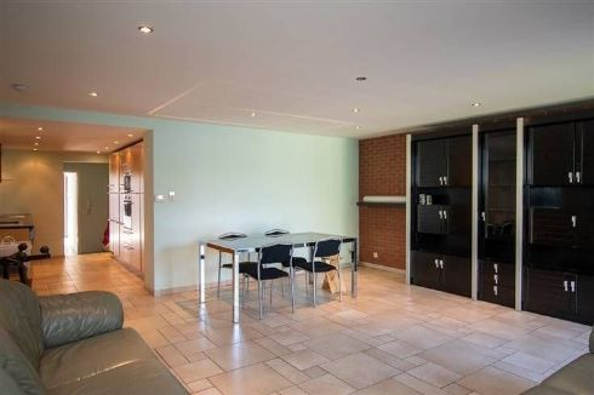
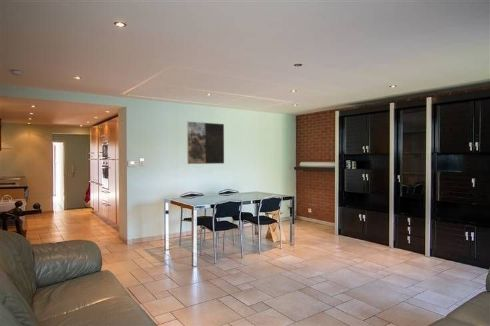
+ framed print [186,121,225,165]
